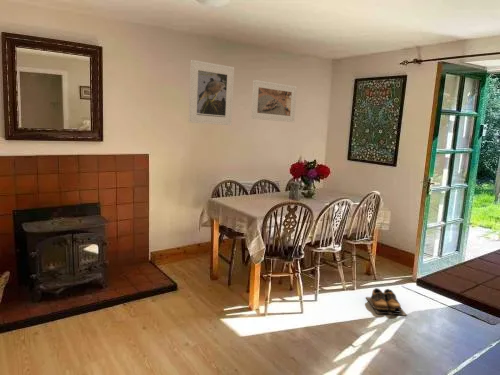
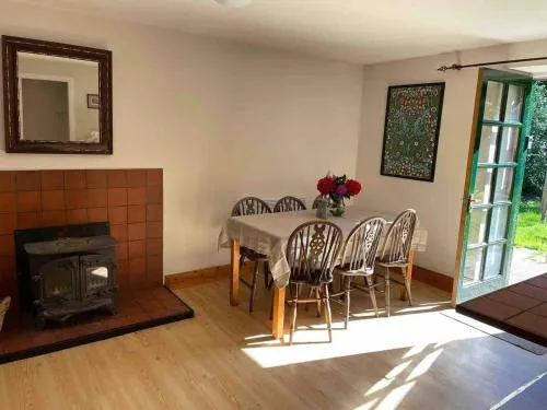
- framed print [250,79,298,123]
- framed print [188,59,235,126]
- shoes [365,287,408,316]
